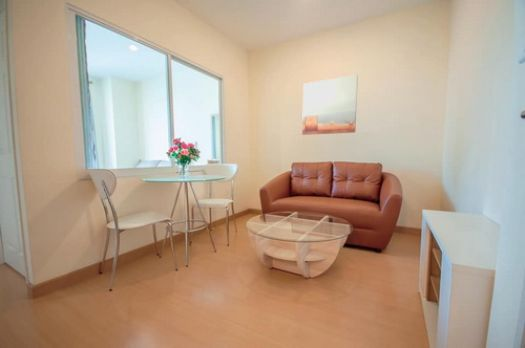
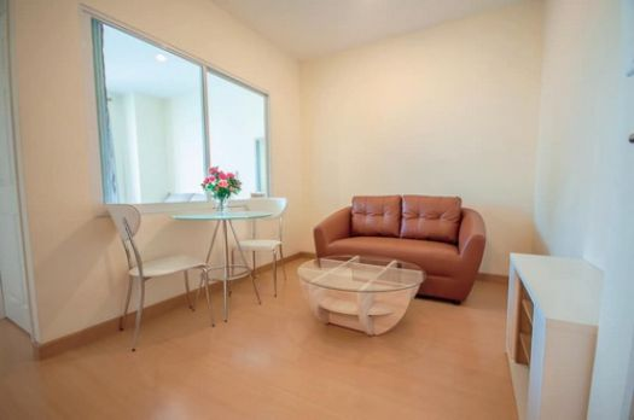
- wall art [301,74,359,136]
